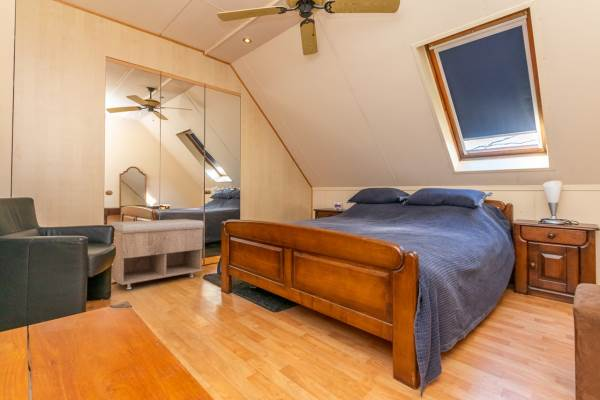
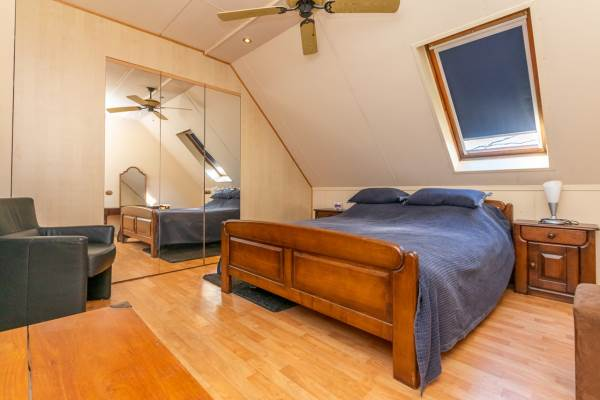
- storage bench [107,218,205,290]
